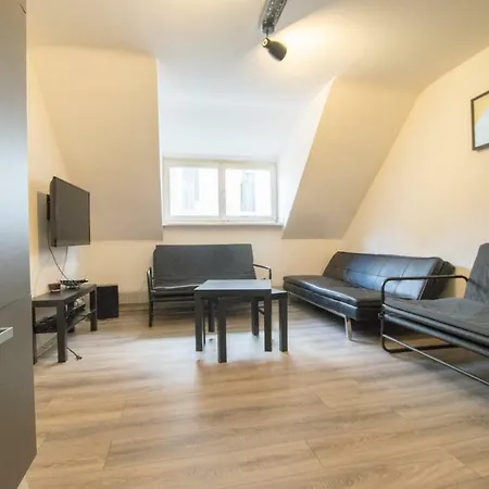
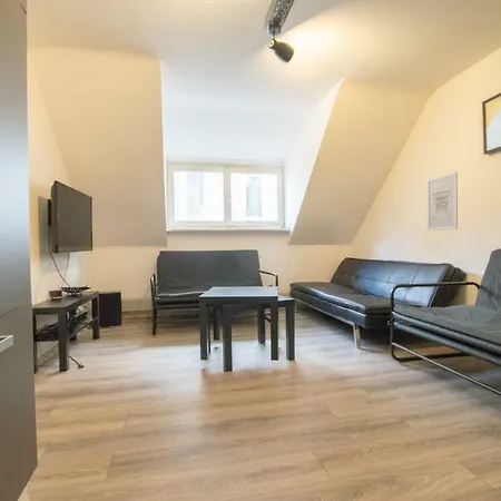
+ wall art [425,170,459,232]
